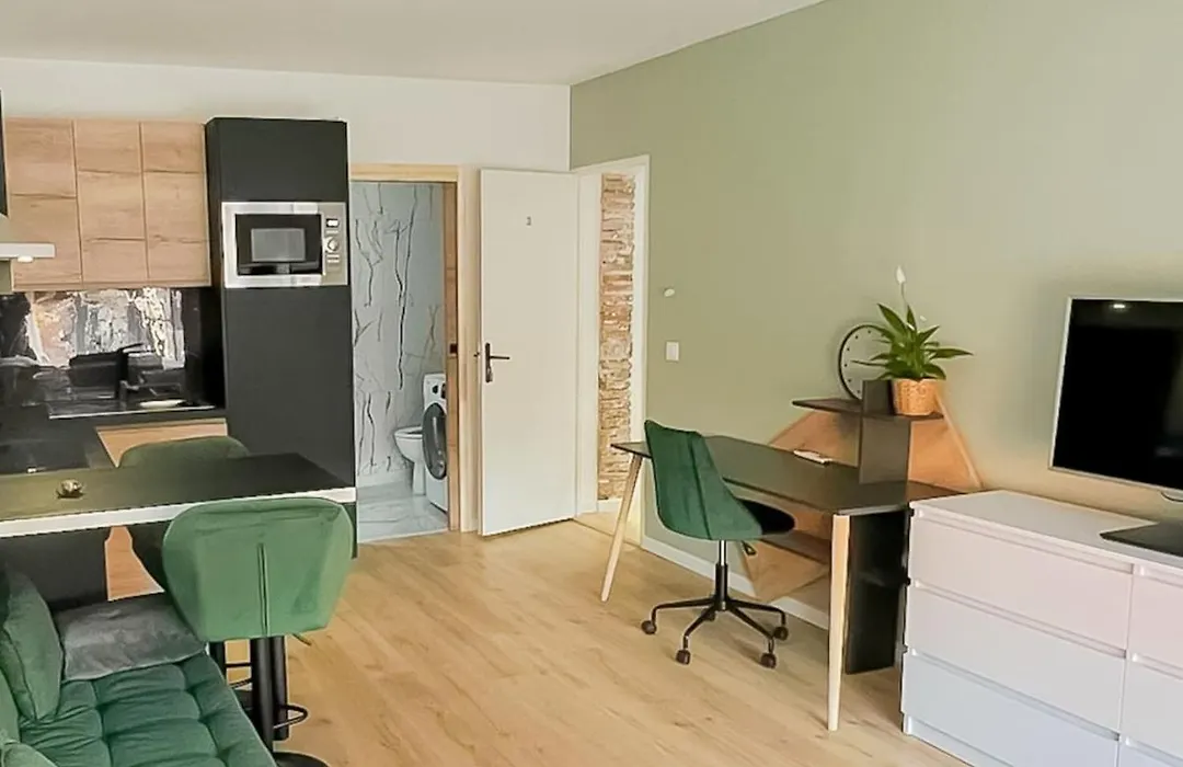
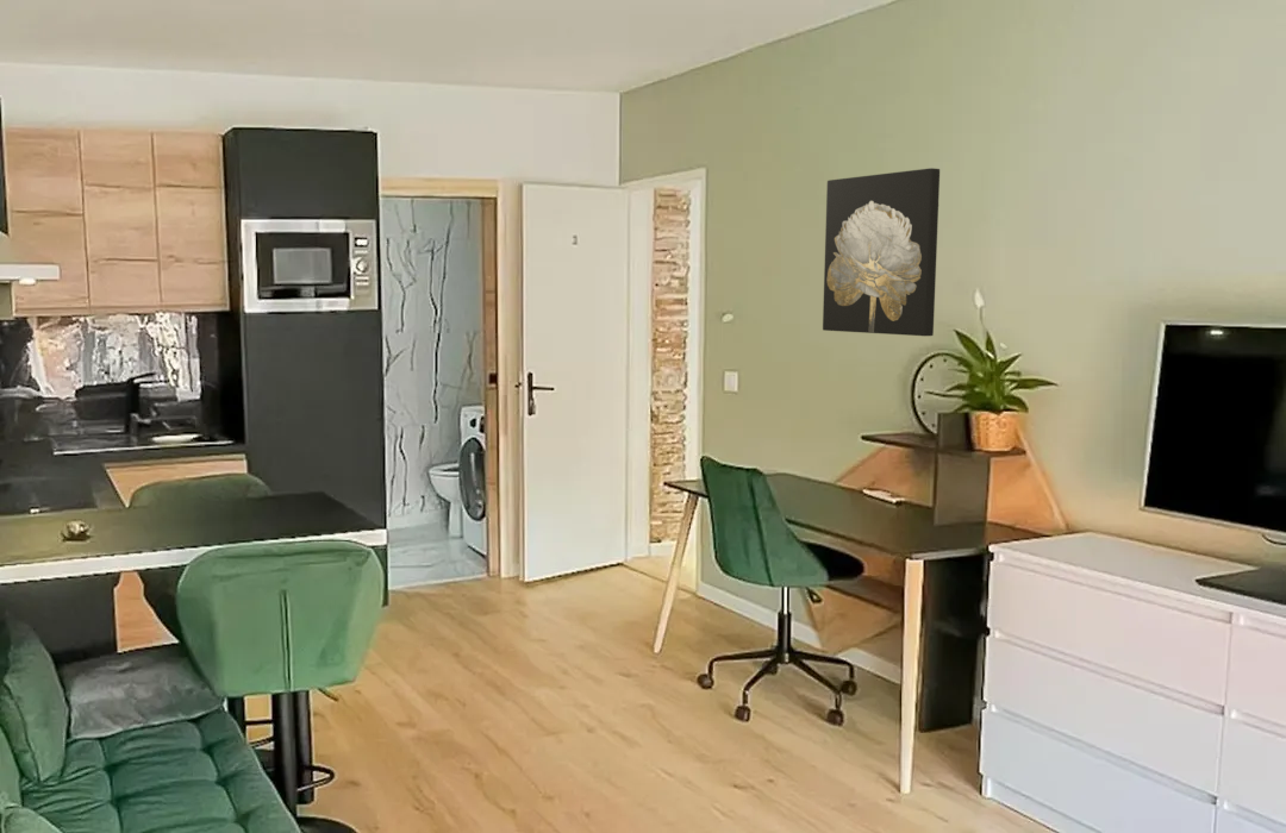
+ wall art [822,167,941,337]
